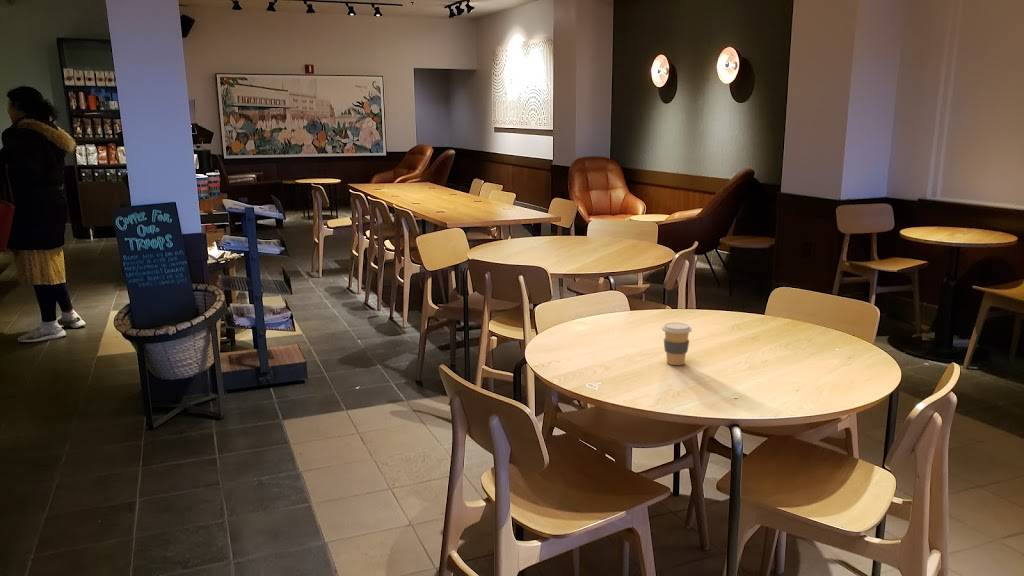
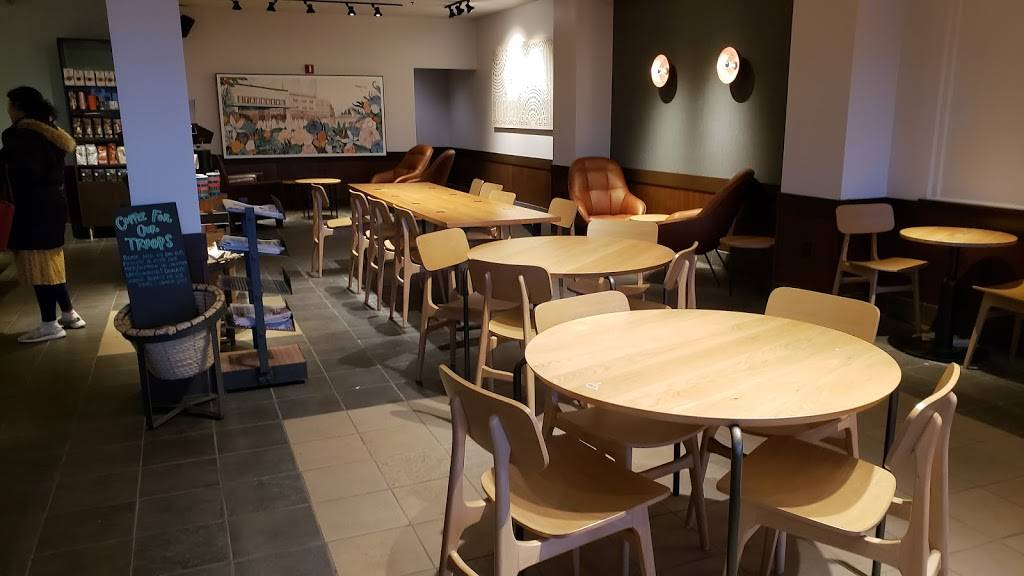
- coffee cup [661,321,693,366]
